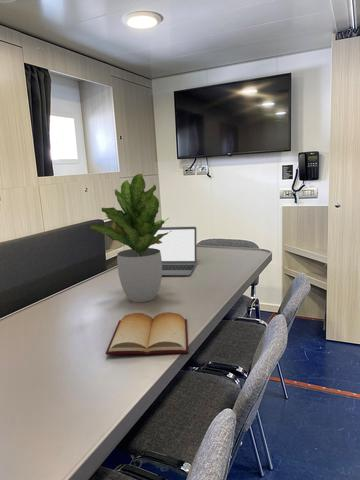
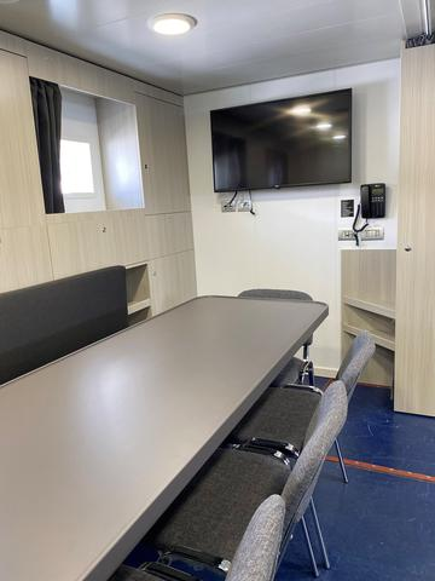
- potted plant [89,173,172,303]
- bible [105,311,189,356]
- laptop [149,226,198,277]
